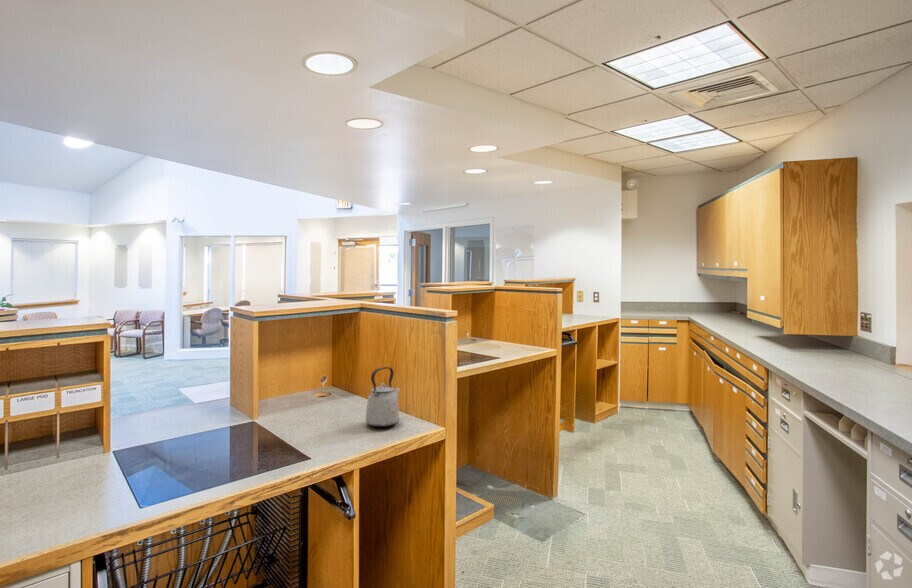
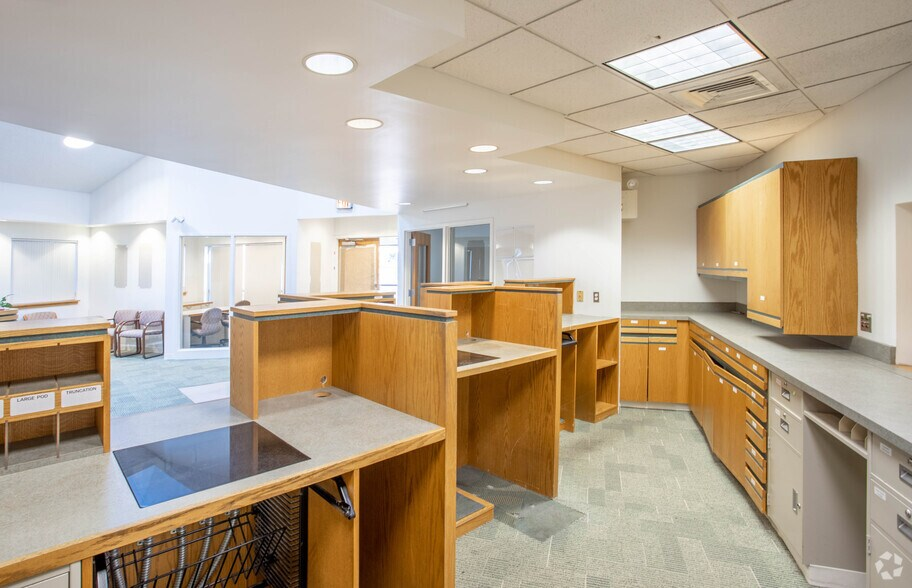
- kettle [365,366,401,428]
